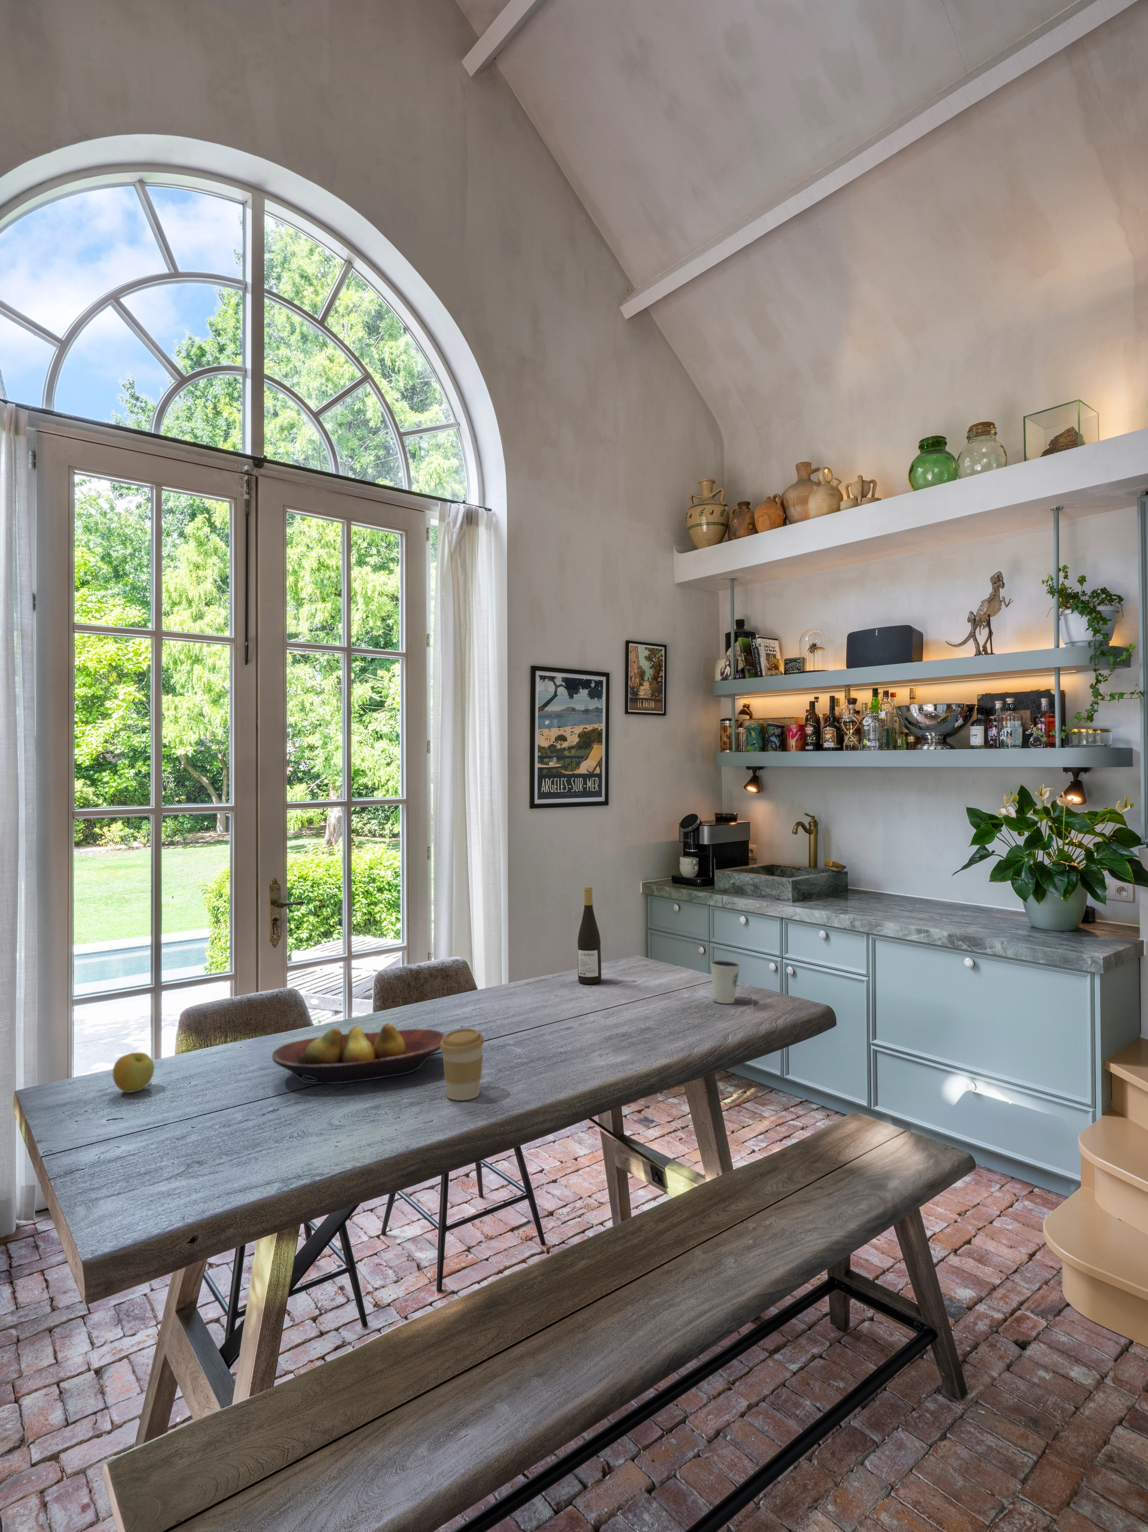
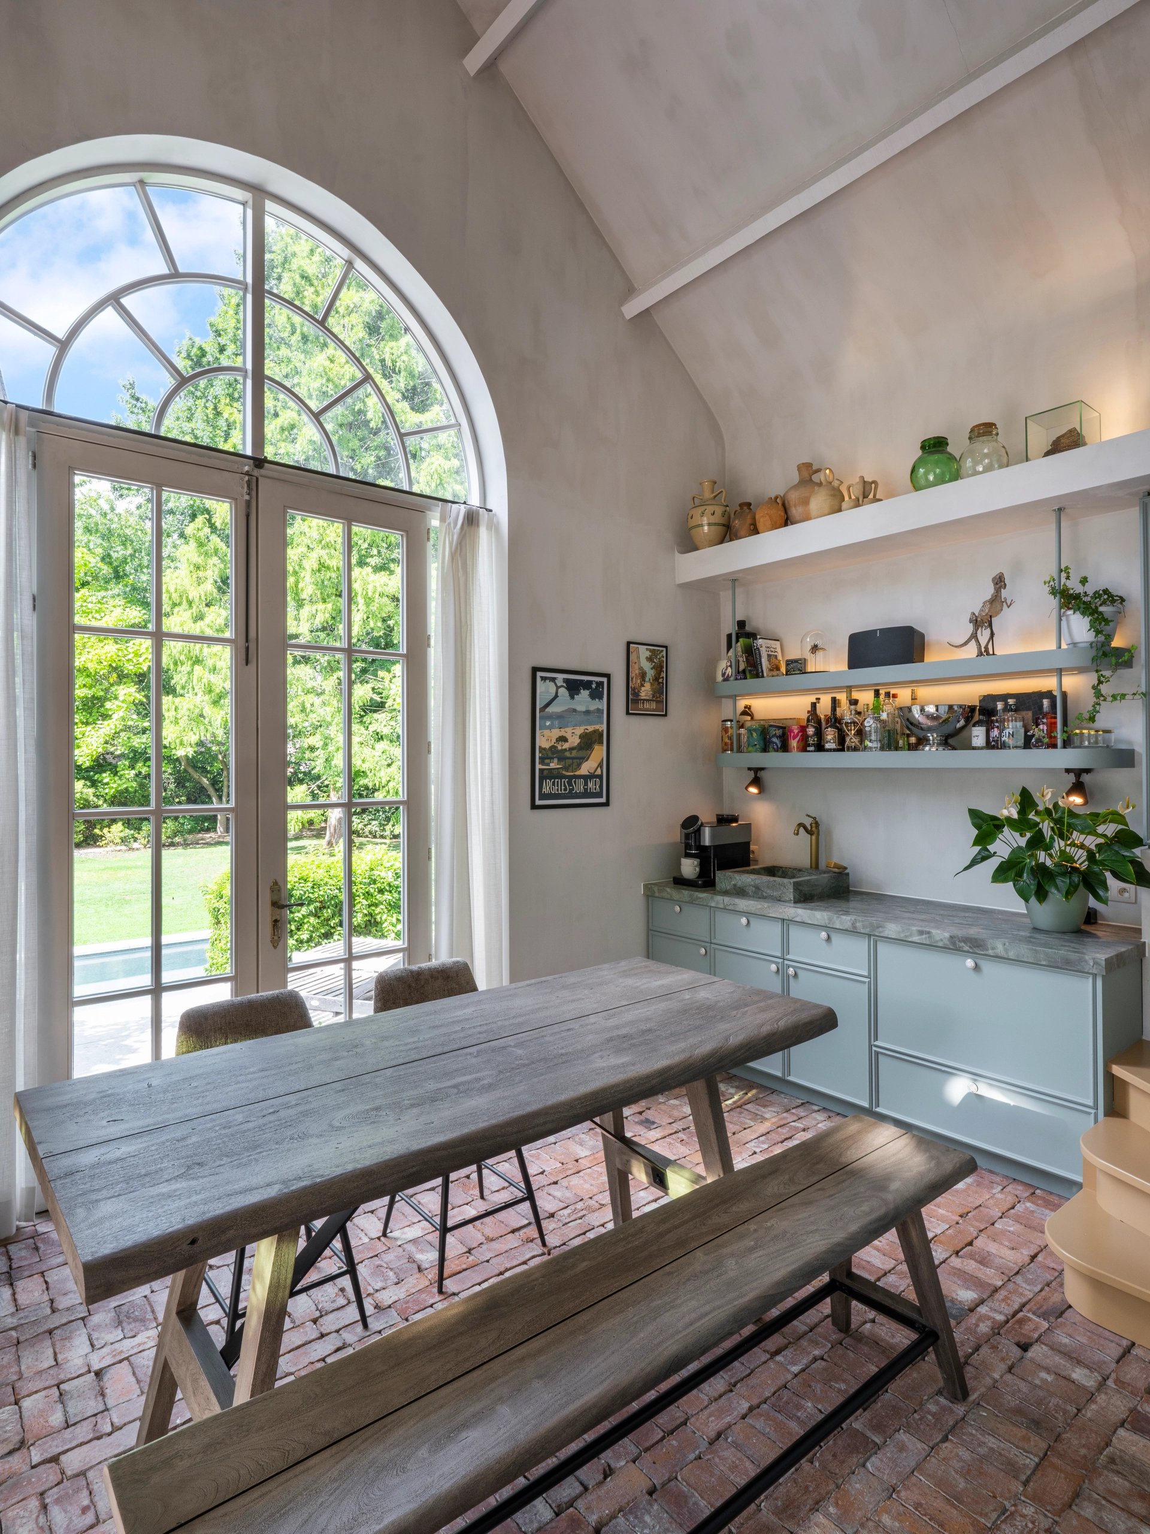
- apple [112,1052,154,1093]
- dixie cup [710,959,742,1004]
- coffee cup [440,1028,485,1101]
- wine bottle [576,887,602,986]
- fruit bowl [271,1023,445,1084]
